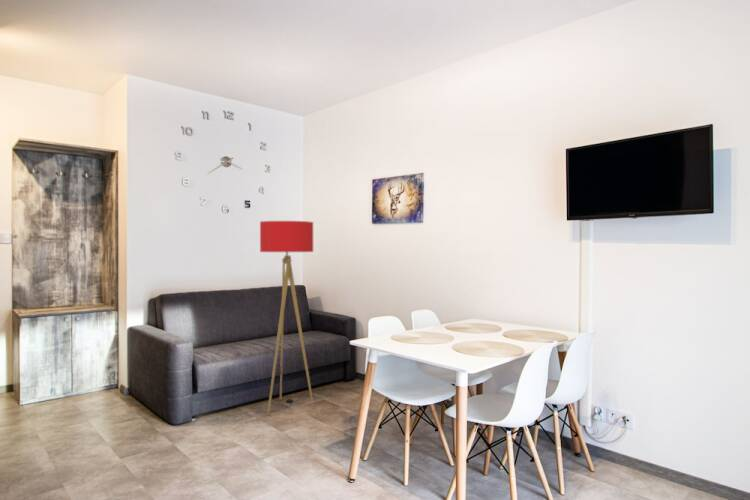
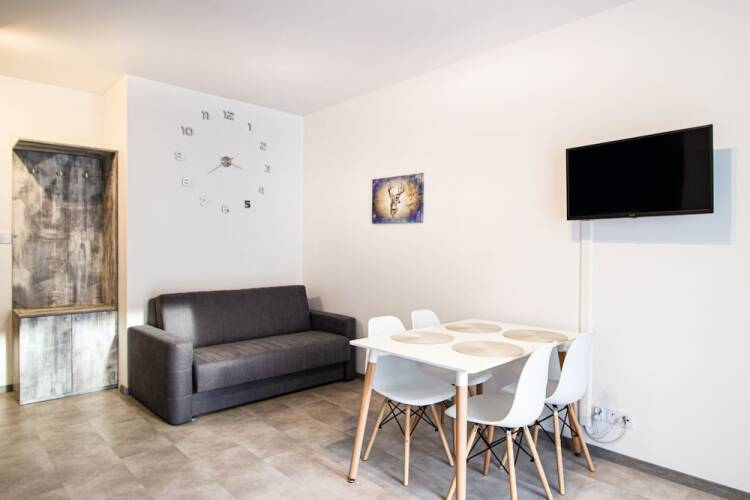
- floor lamp [259,220,315,417]
